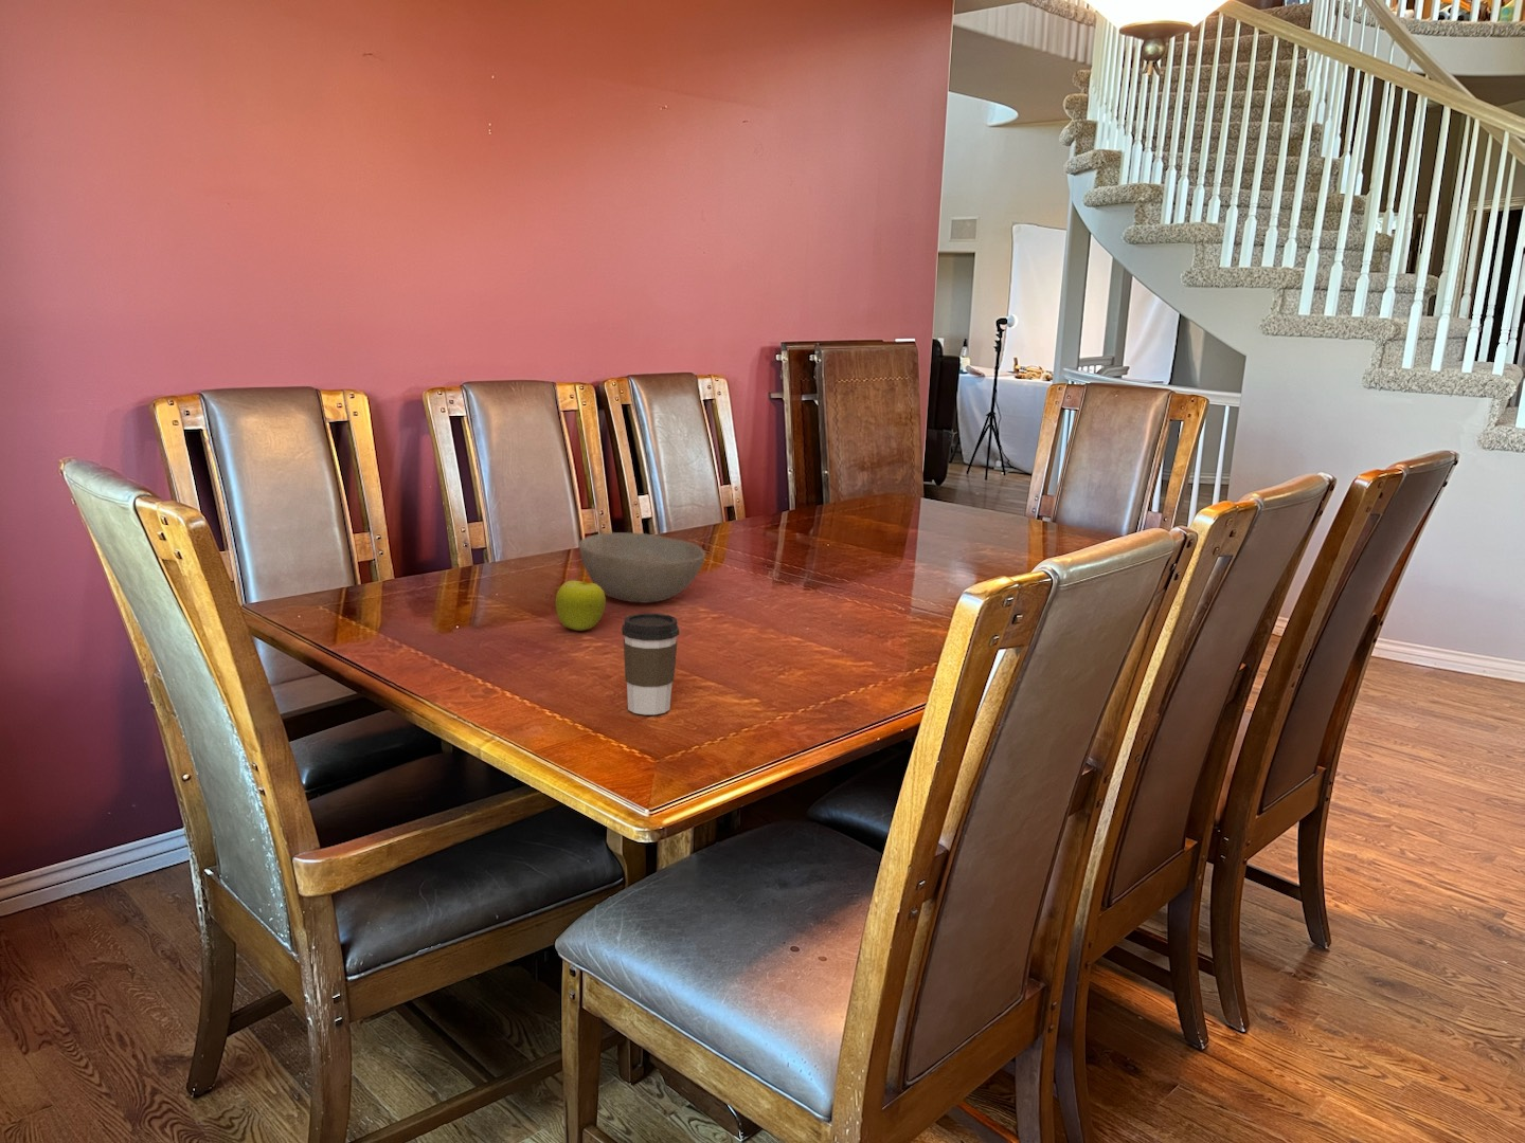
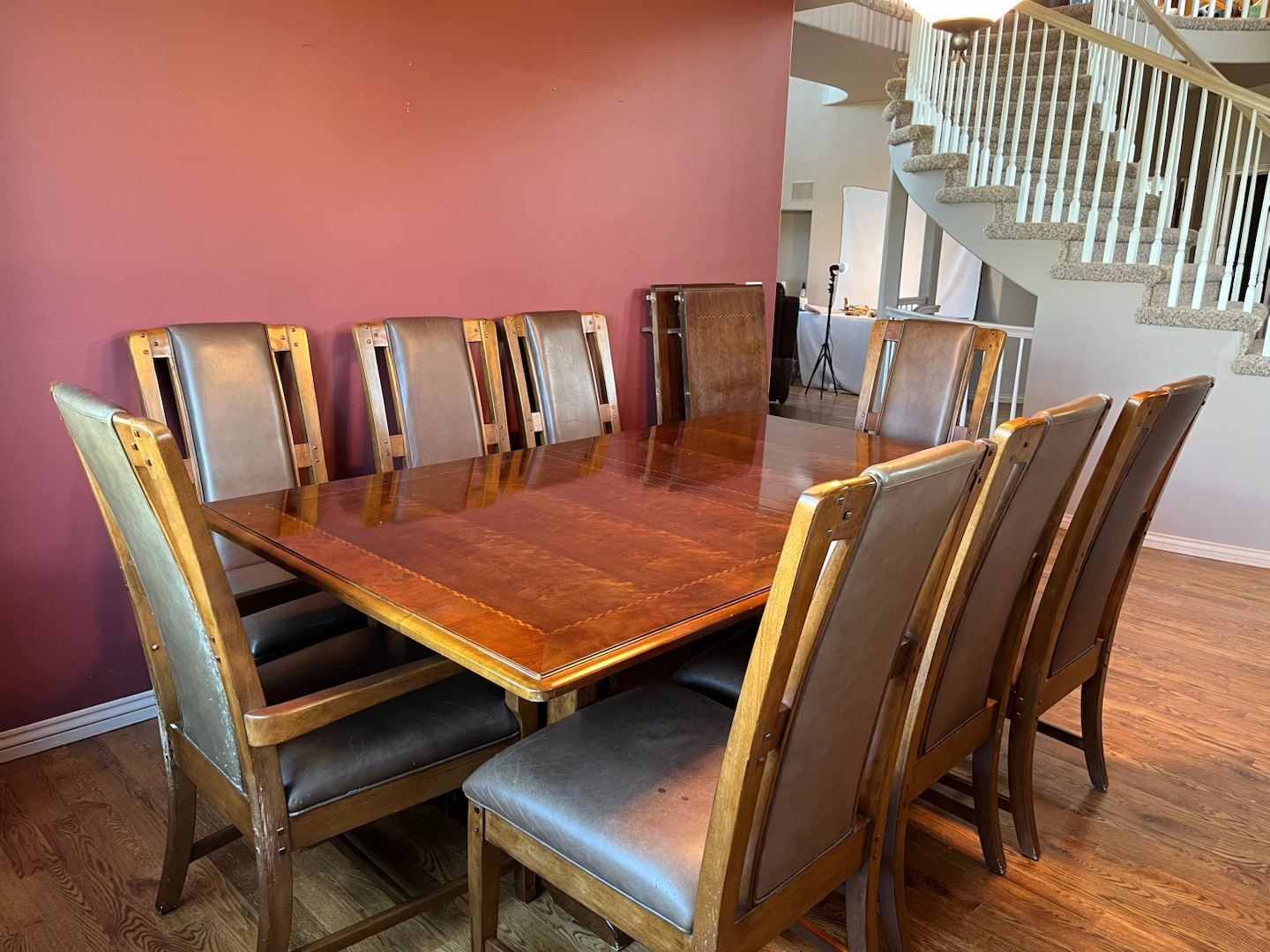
- bowl [578,532,706,604]
- fruit [554,578,606,632]
- coffee cup [621,612,680,716]
